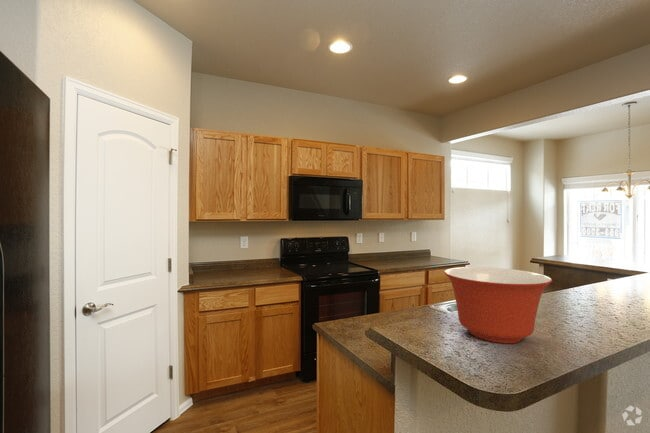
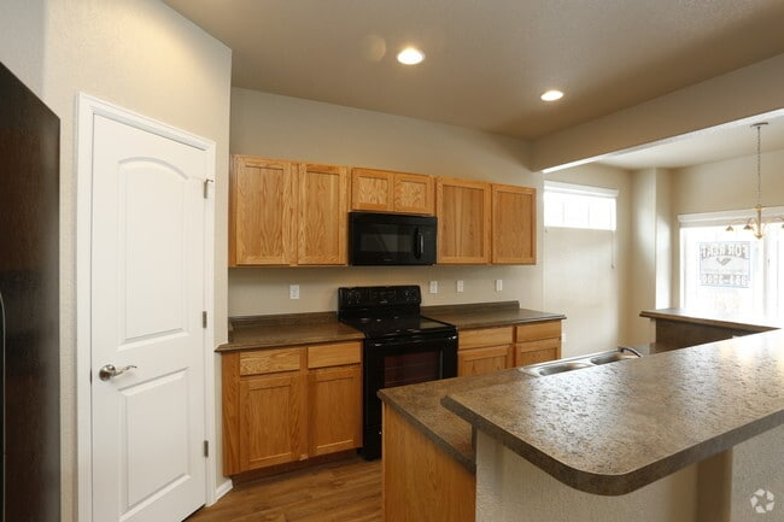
- mixing bowl [443,266,553,344]
